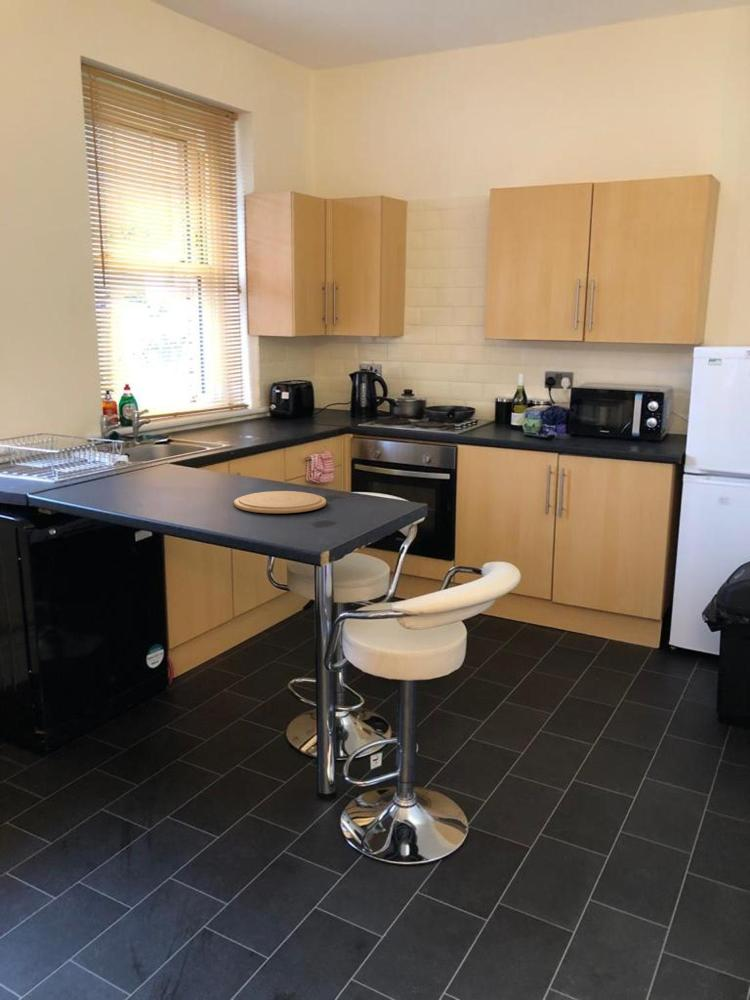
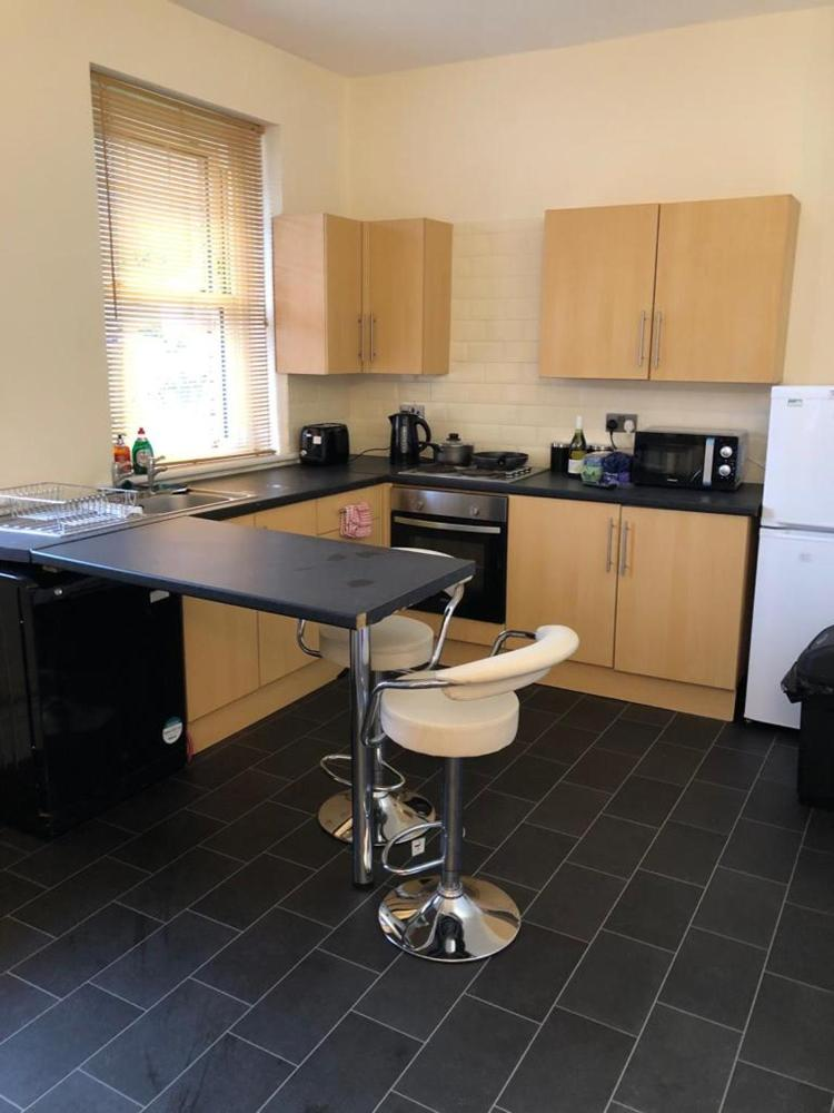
- plate [233,490,327,514]
